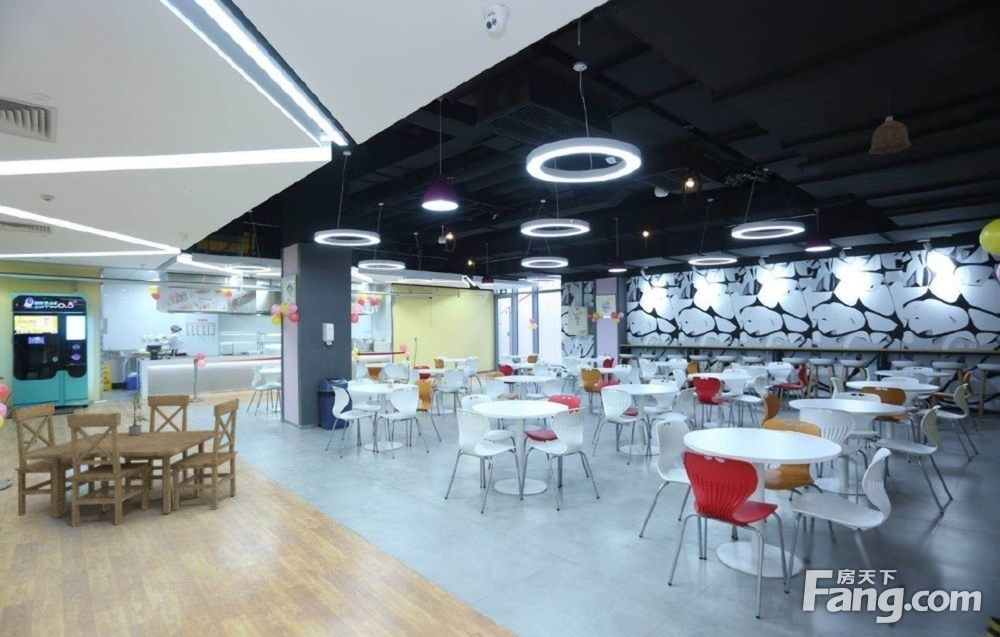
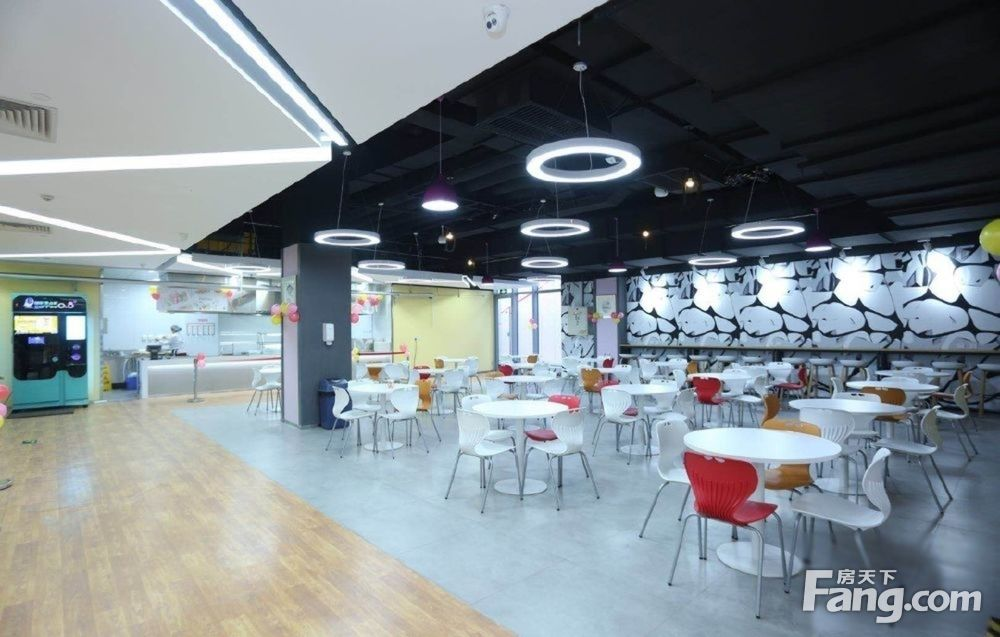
- dining set [11,394,240,528]
- potted plant [128,389,149,436]
- pendant lamp [868,87,912,155]
